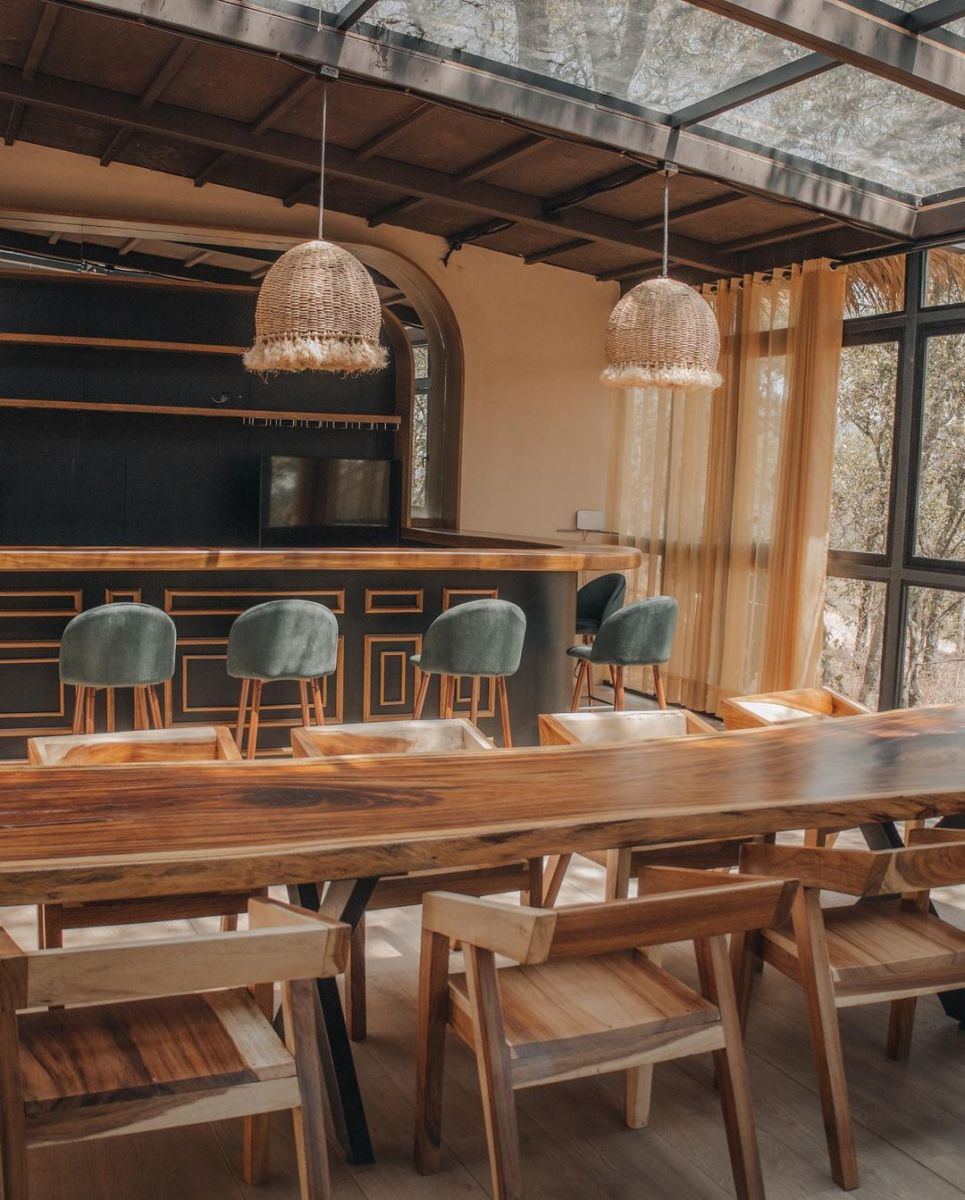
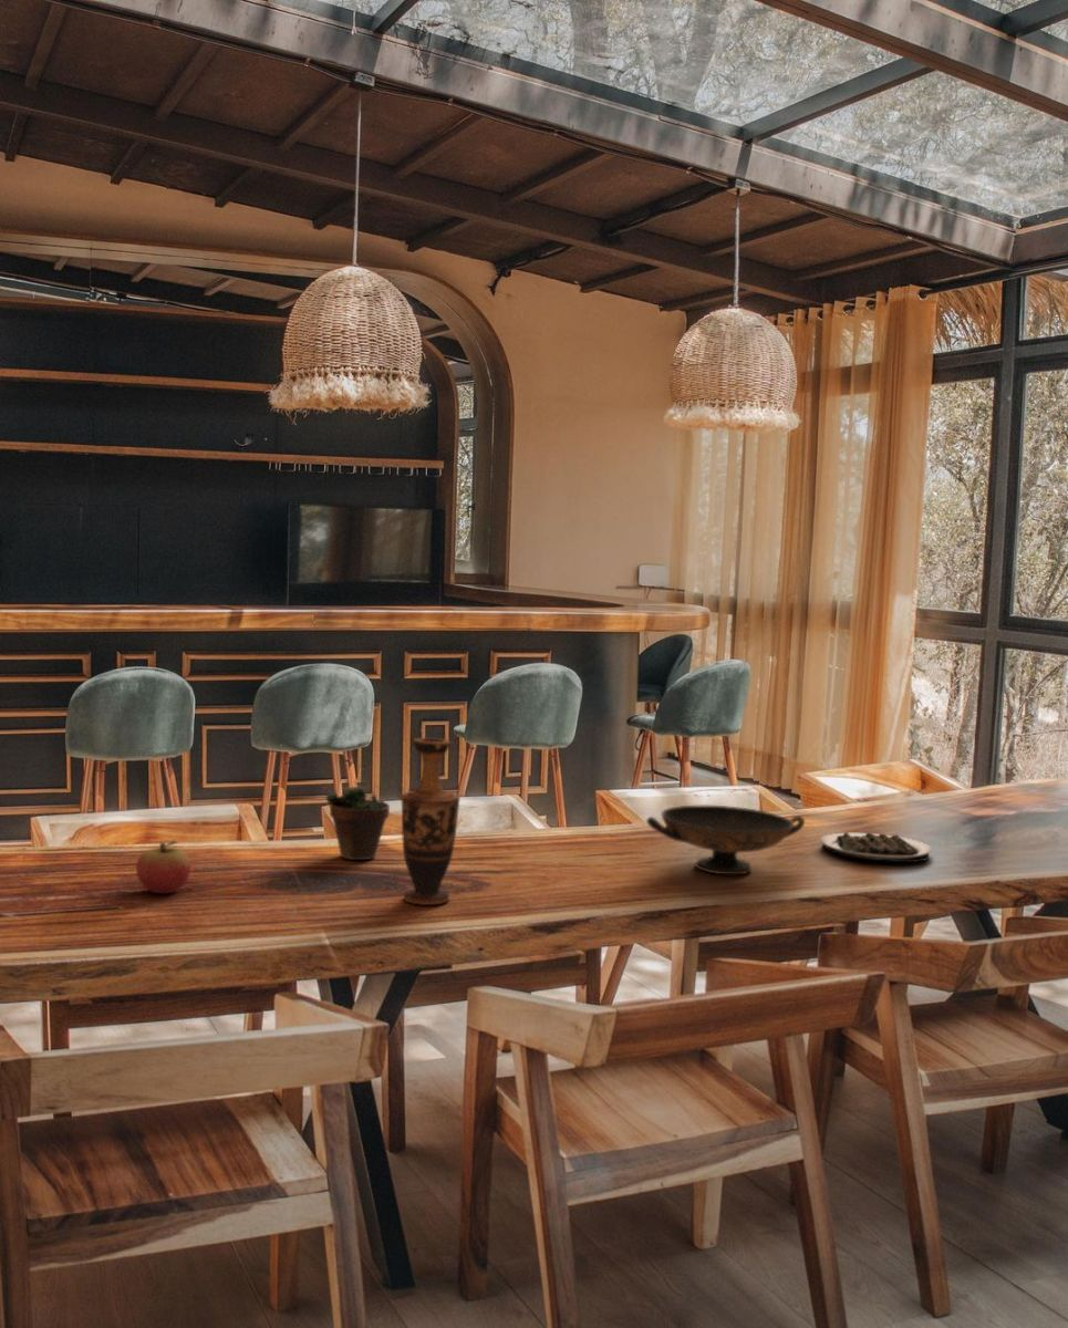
+ vase [400,737,462,906]
+ plate [819,831,932,863]
+ fruit [135,840,193,894]
+ succulent plant [324,760,391,861]
+ decorative bowl [645,805,806,875]
